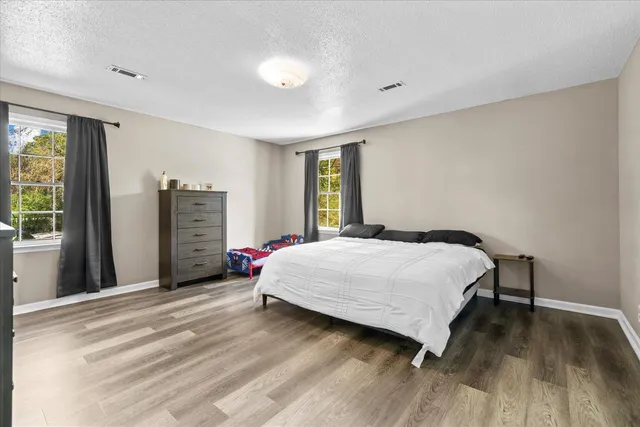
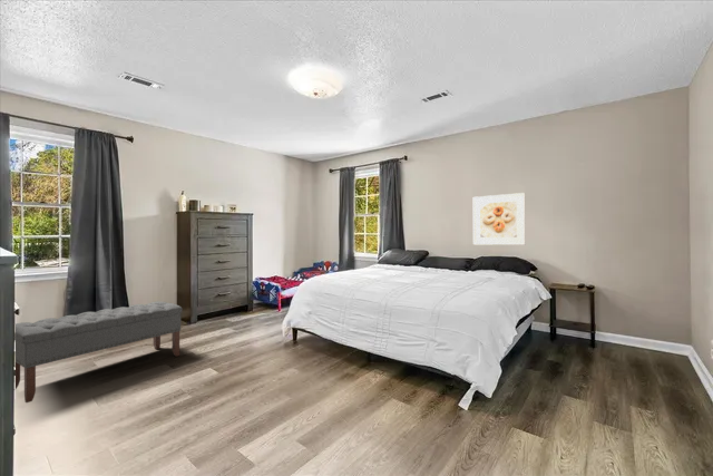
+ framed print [472,192,527,246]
+ bench [14,300,184,404]
